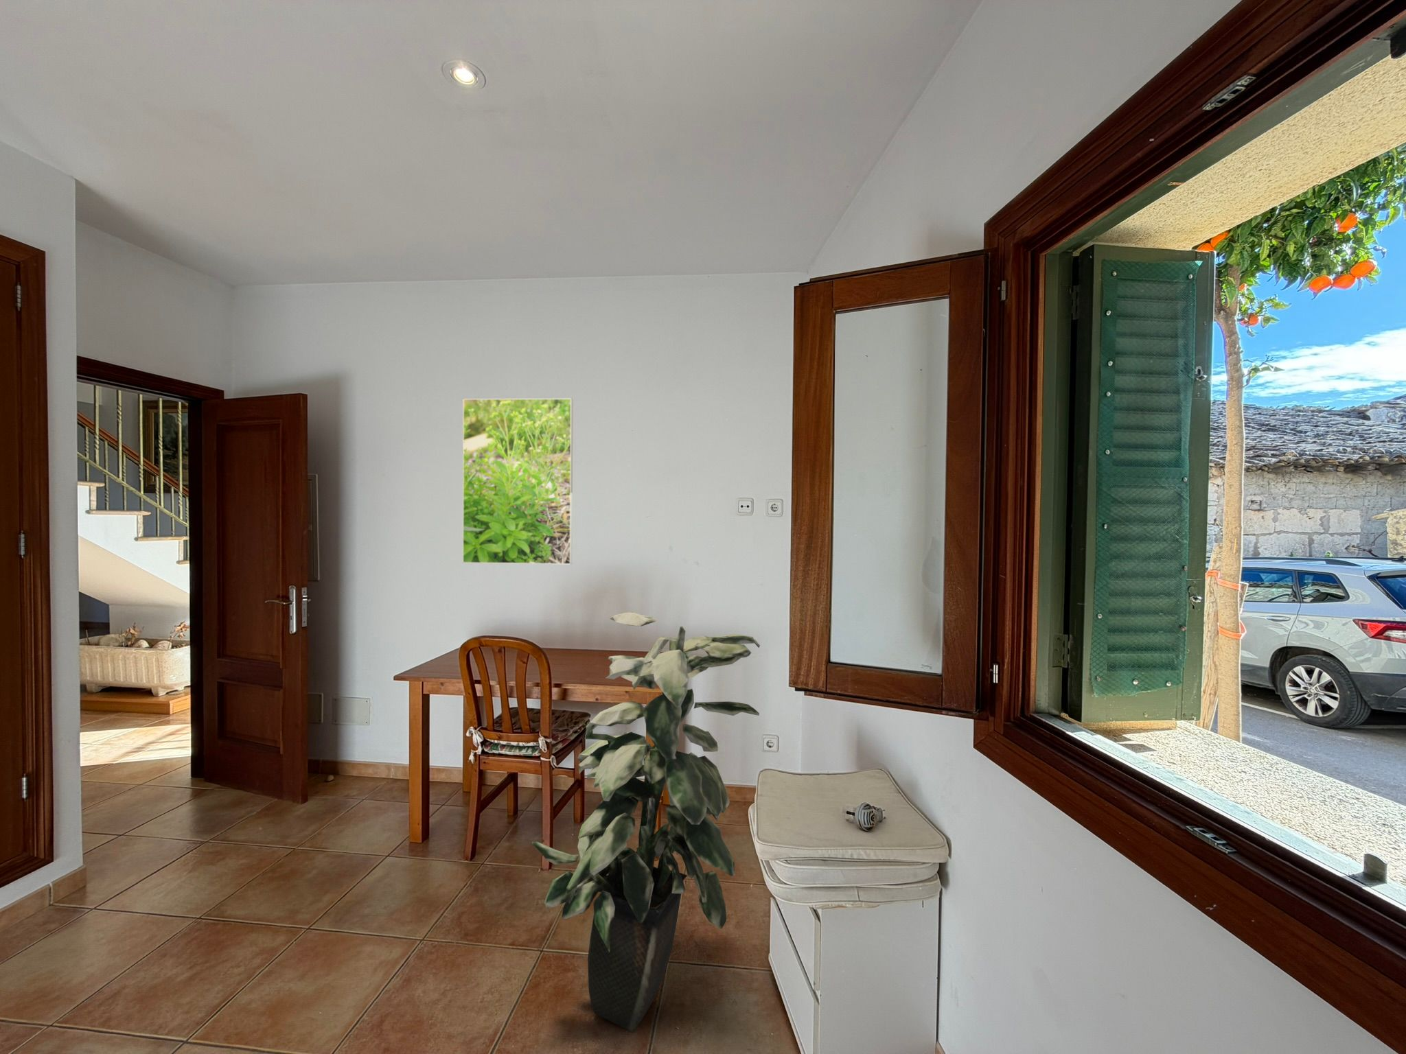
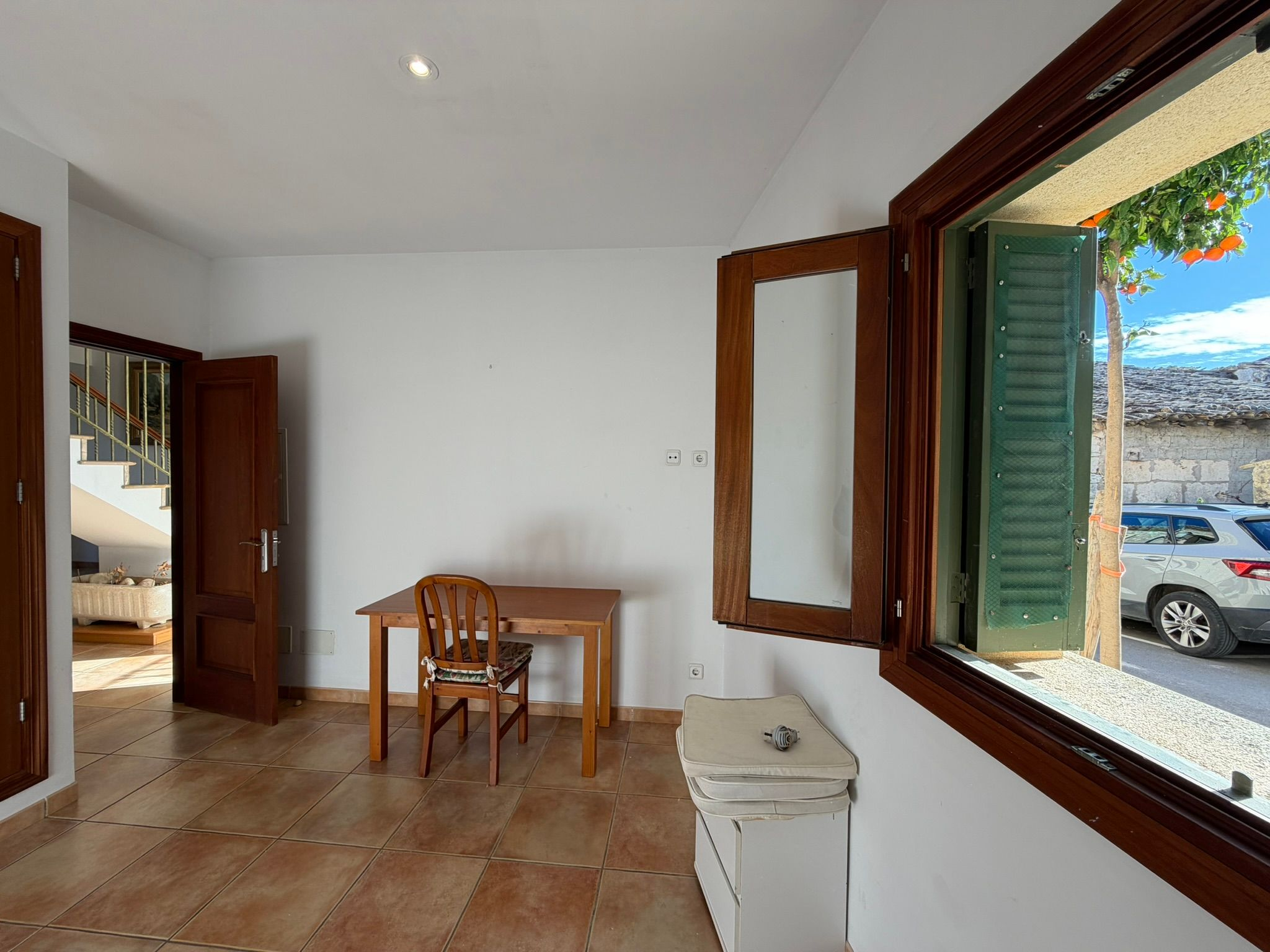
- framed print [462,397,573,565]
- indoor plant [531,611,761,1033]
